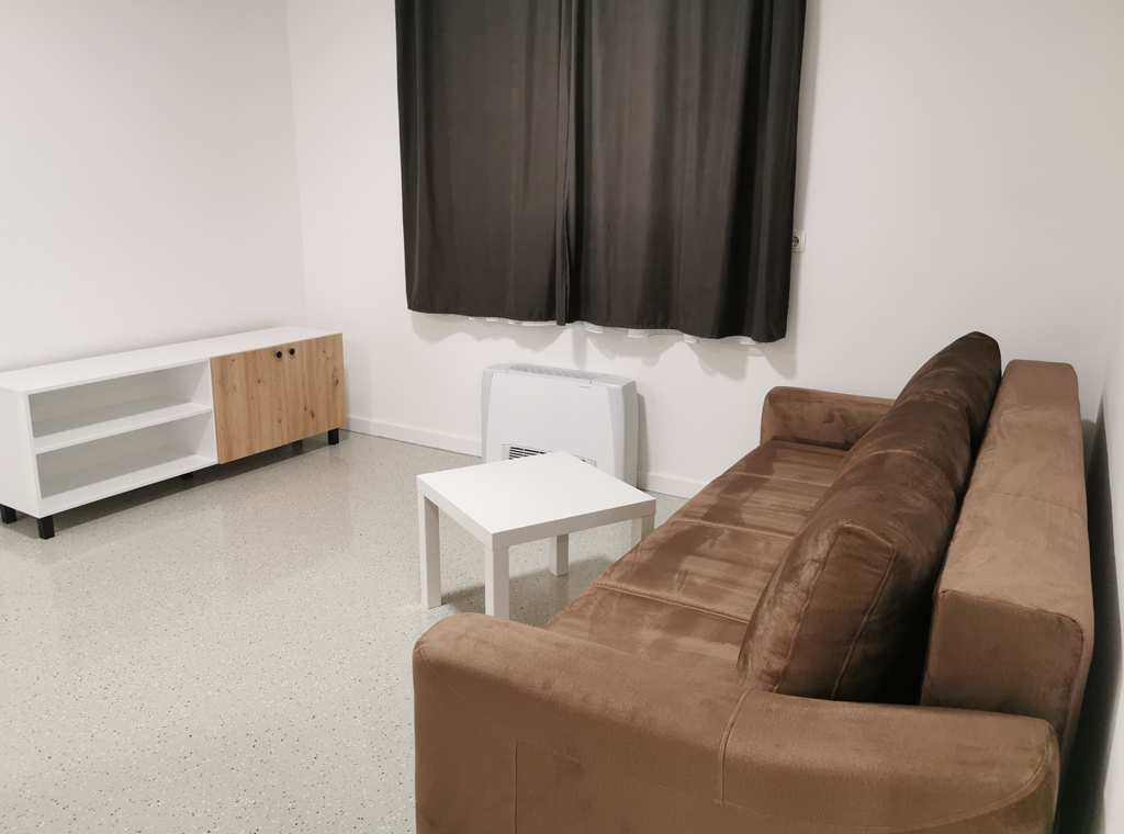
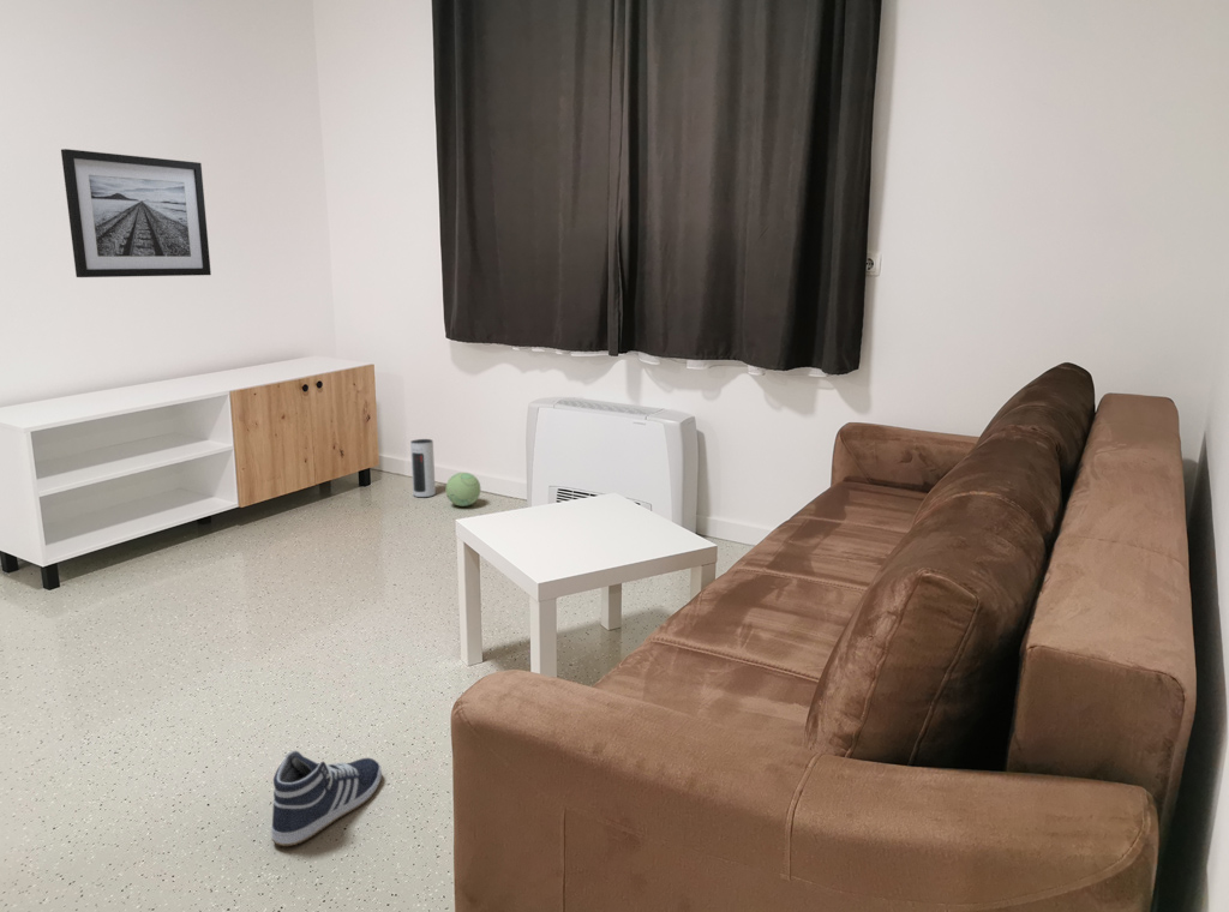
+ wall art [60,148,212,278]
+ speaker [409,438,437,498]
+ sneaker [270,749,383,847]
+ plush toy [445,472,481,508]
